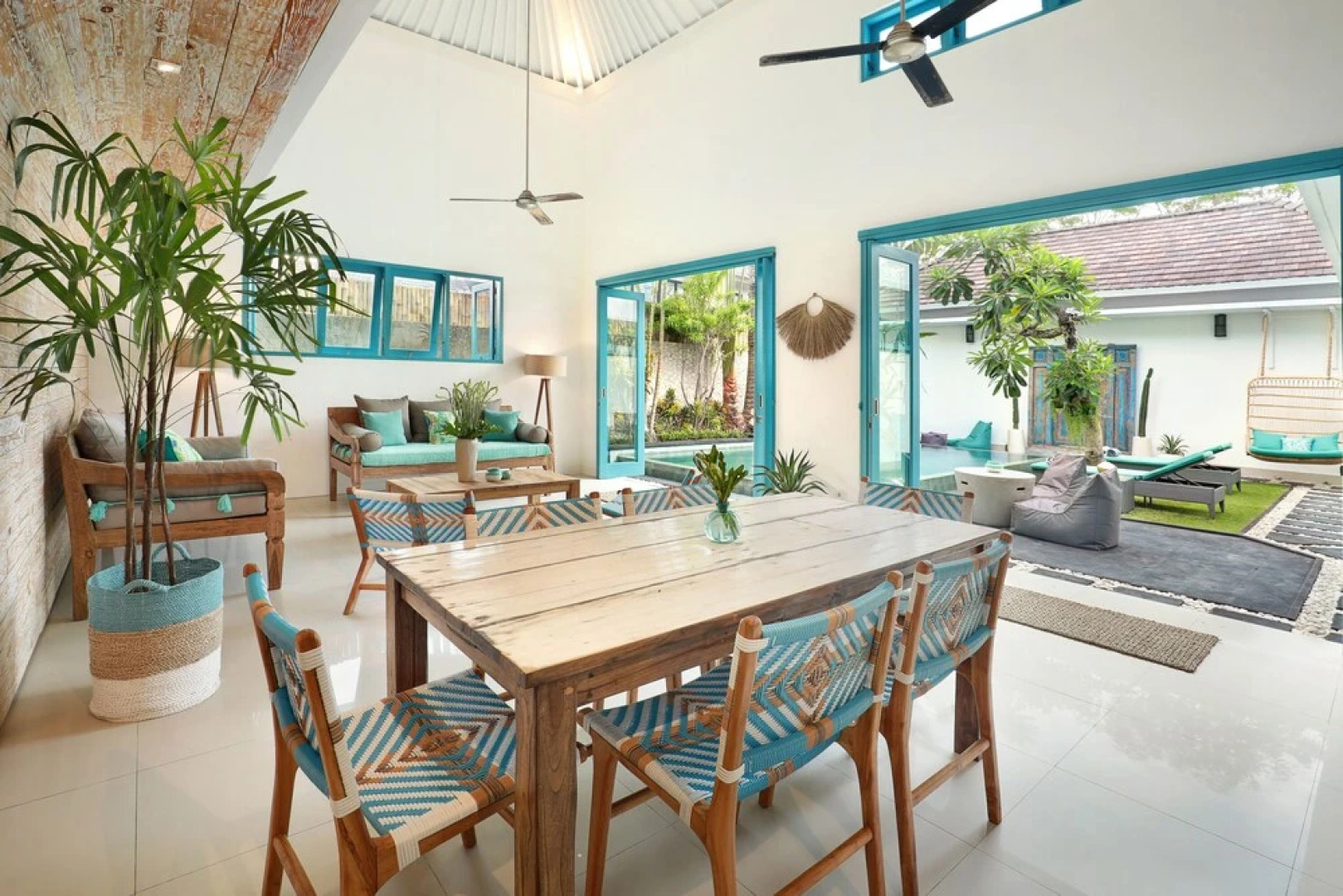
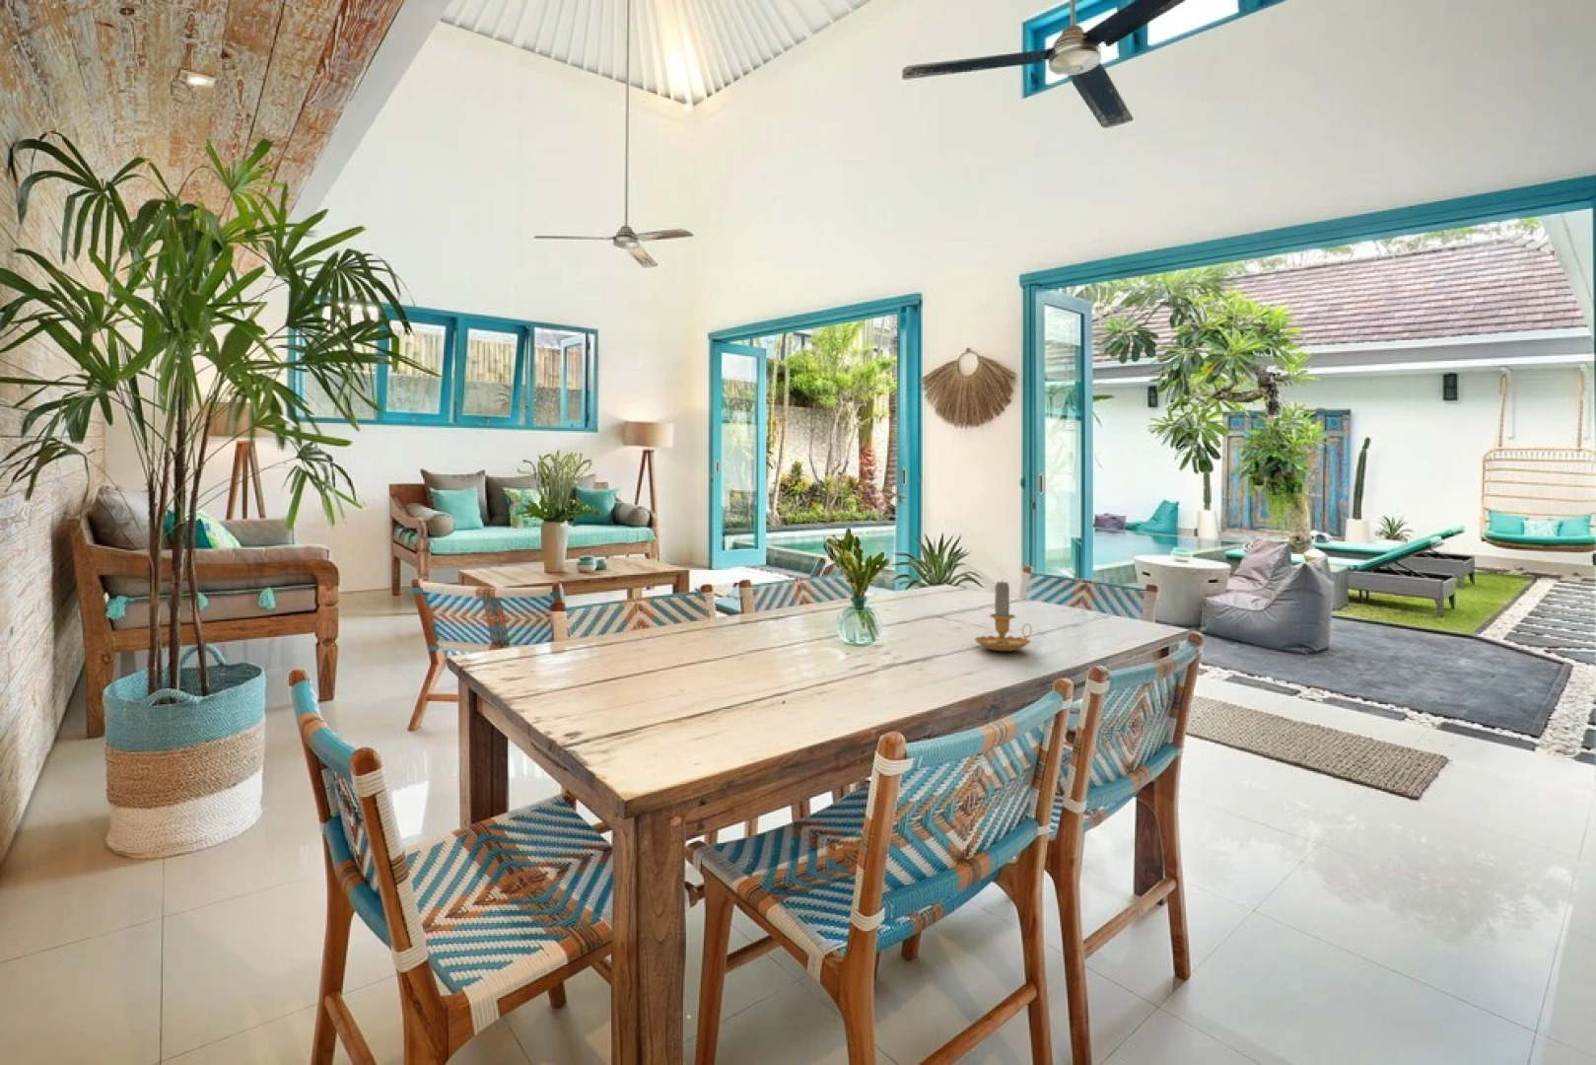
+ candle [973,580,1033,651]
